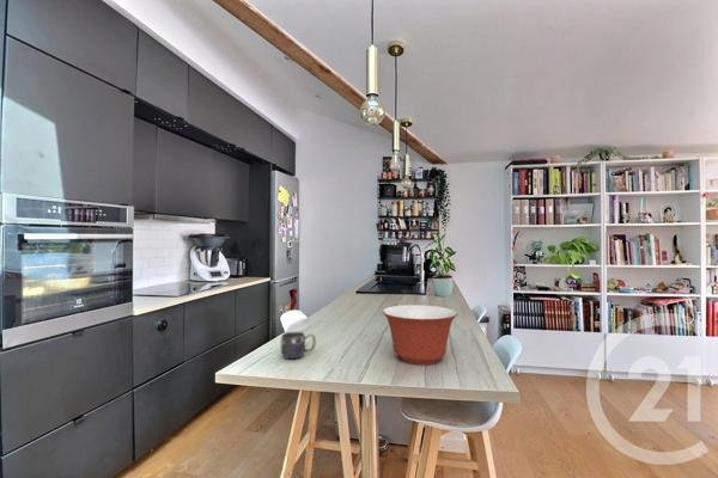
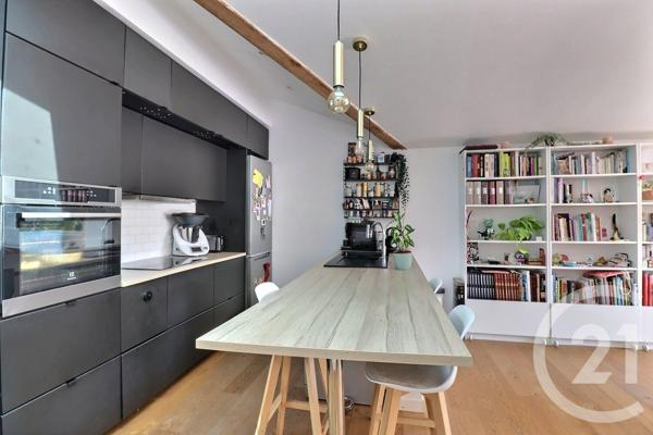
- mixing bowl [382,304,458,366]
- mug [280,331,317,360]
